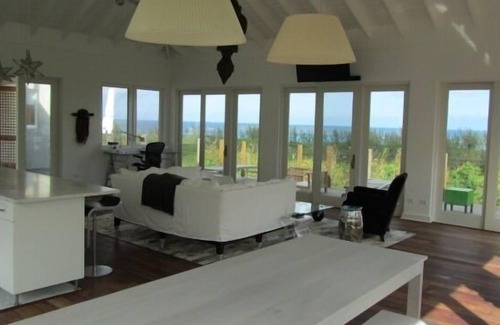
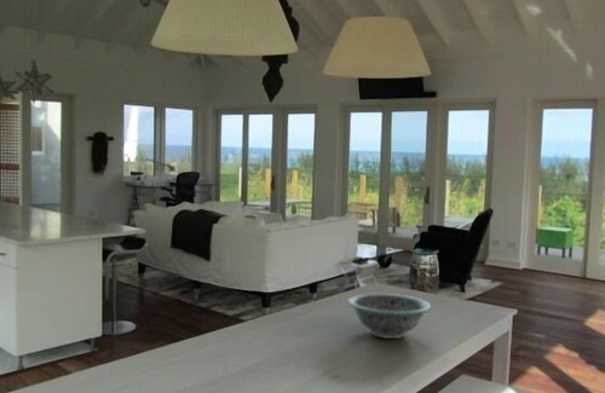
+ decorative bowl [346,293,432,340]
